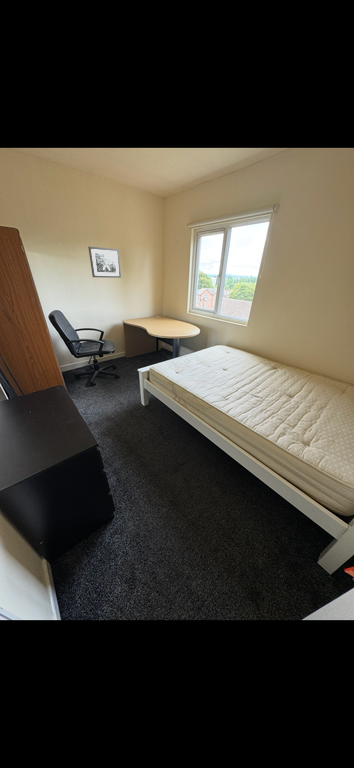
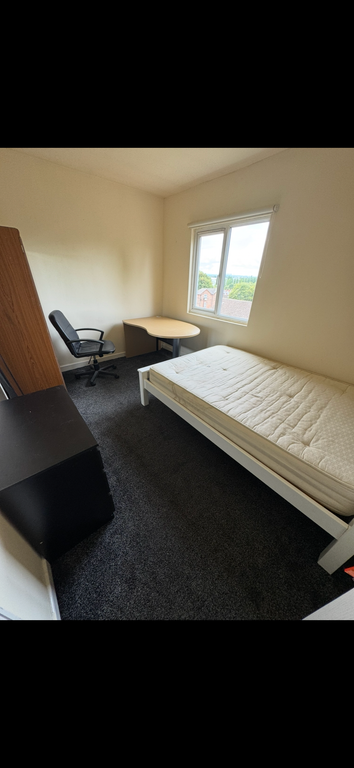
- wall art [87,246,122,279]
